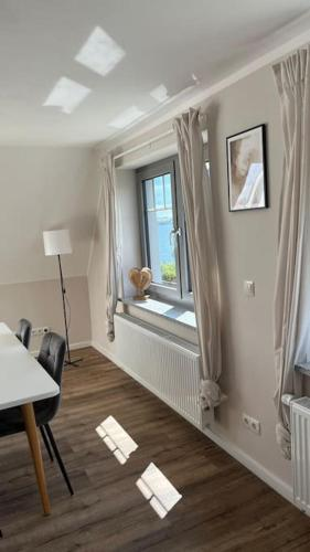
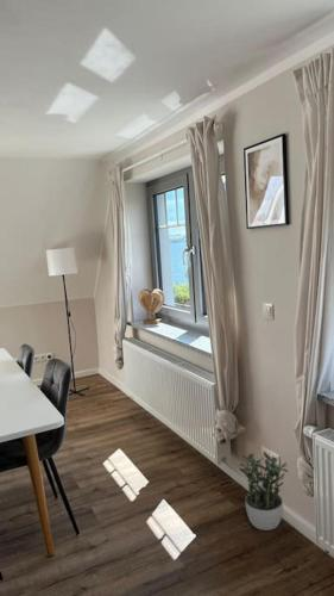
+ potted plant [238,452,290,532]
